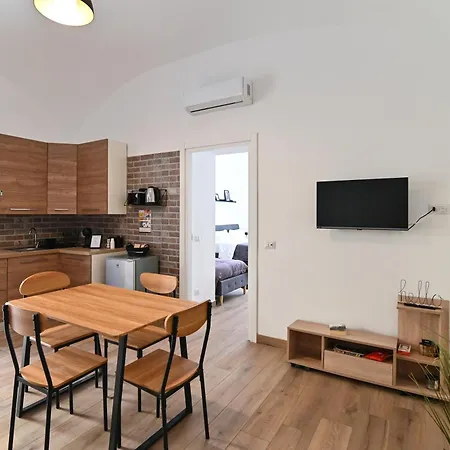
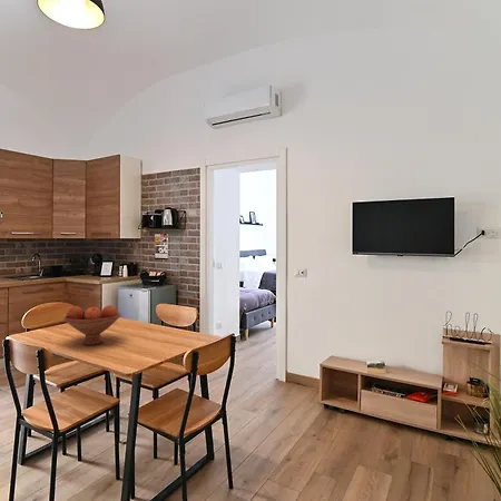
+ fruit bowl [62,304,121,346]
